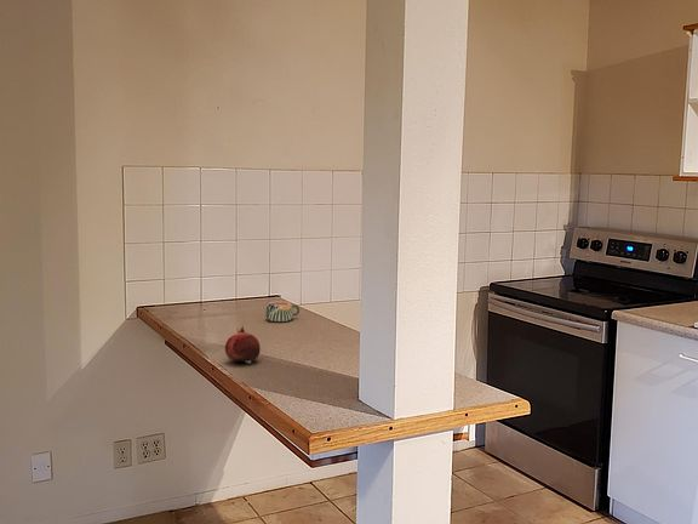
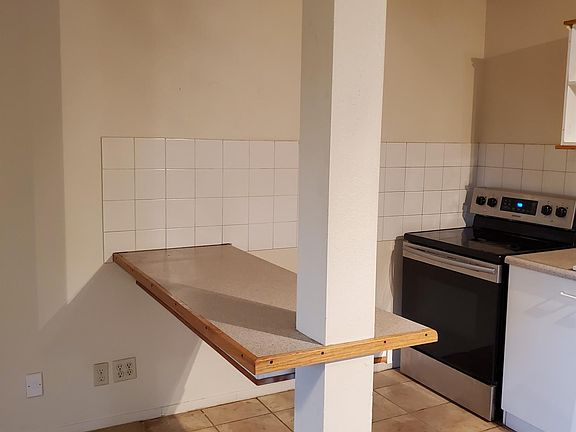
- mug [264,300,301,323]
- fruit [224,325,262,365]
